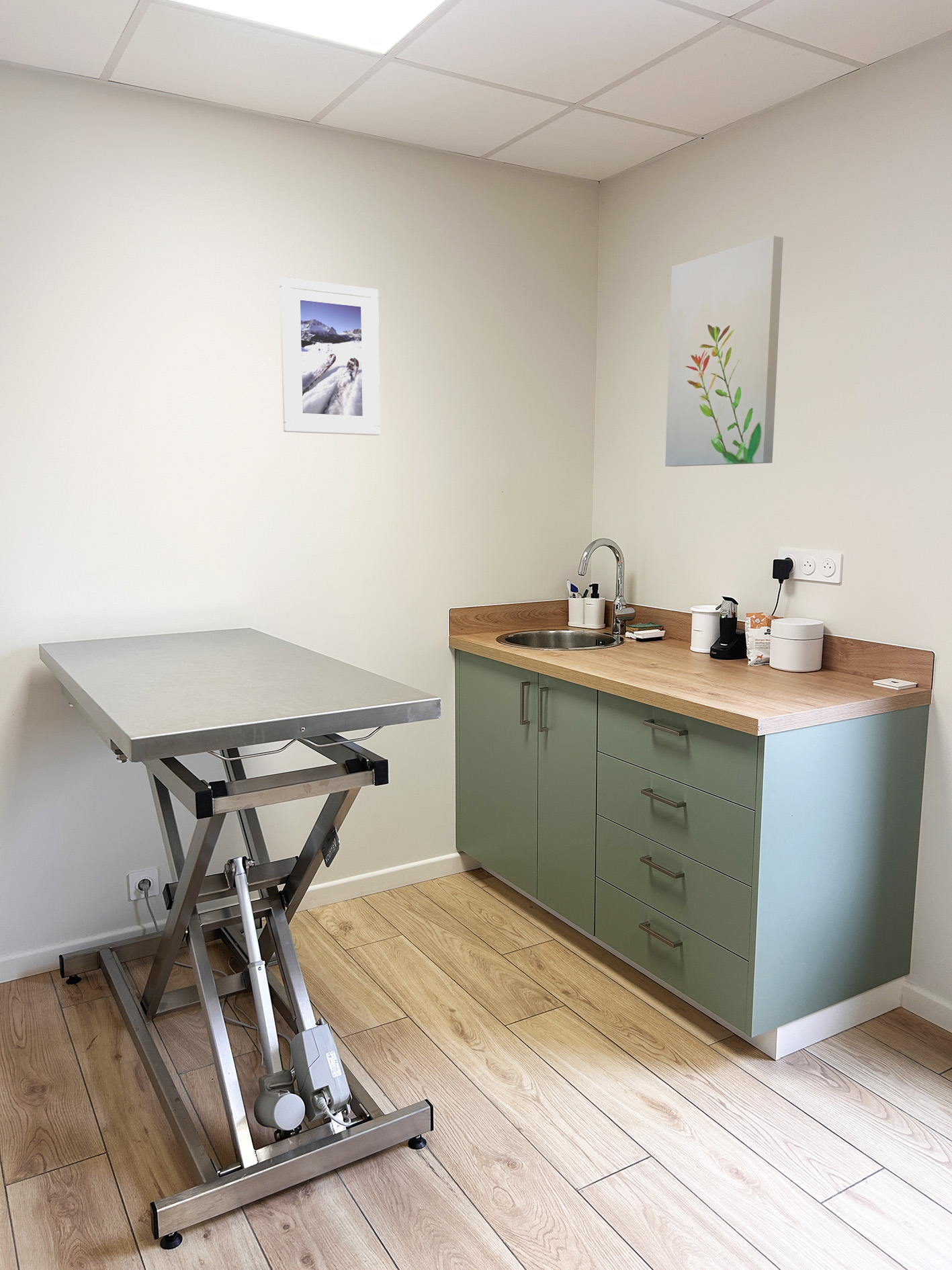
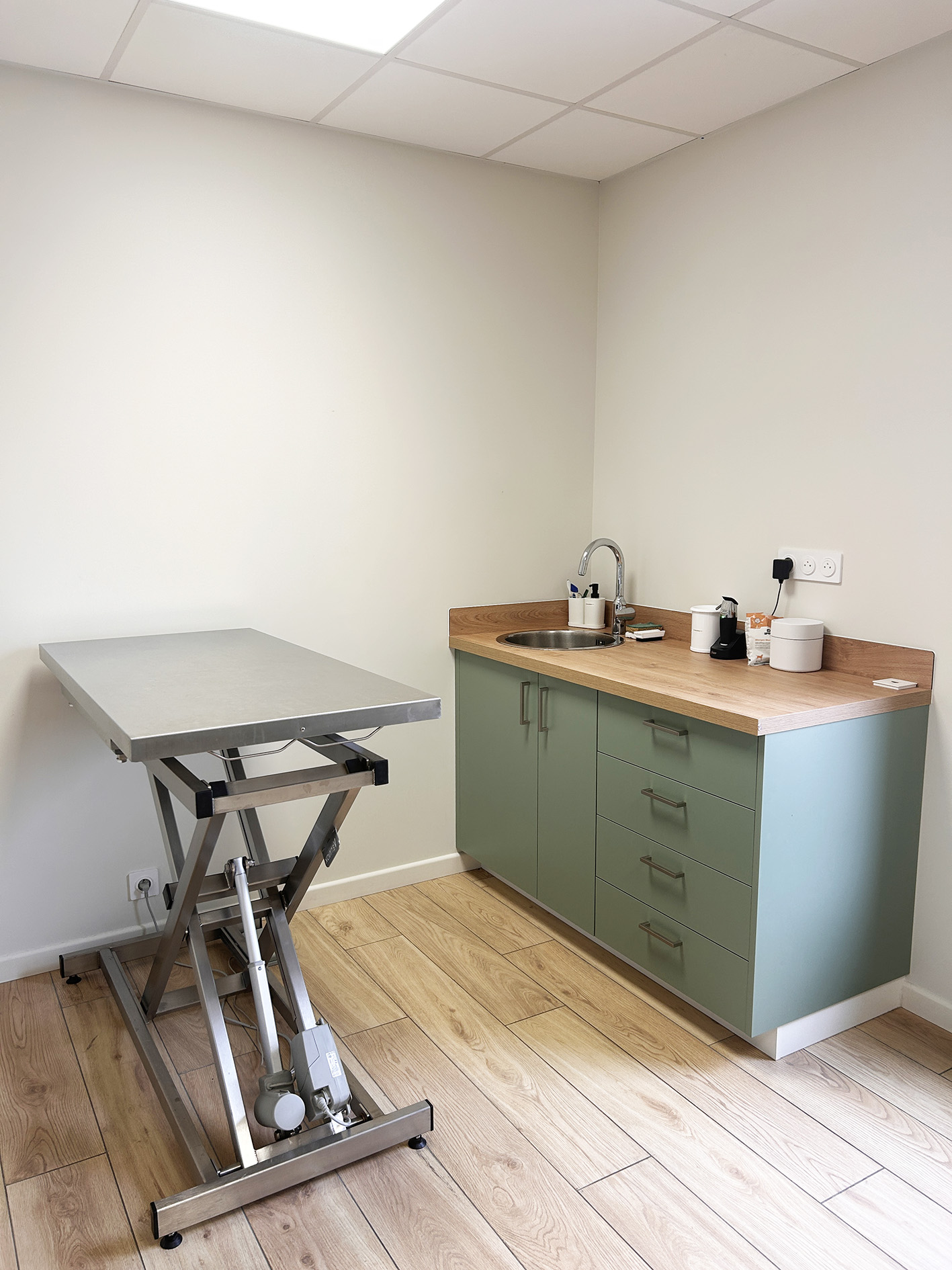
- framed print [279,277,380,436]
- wall art [664,235,784,467]
